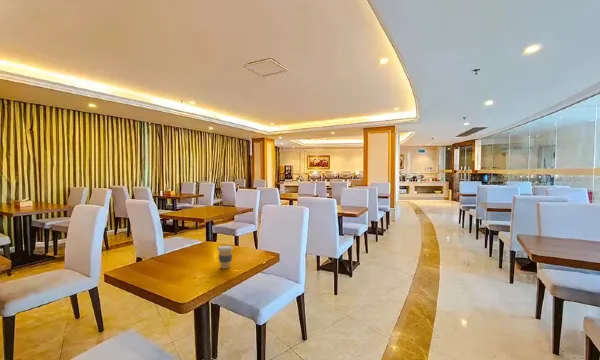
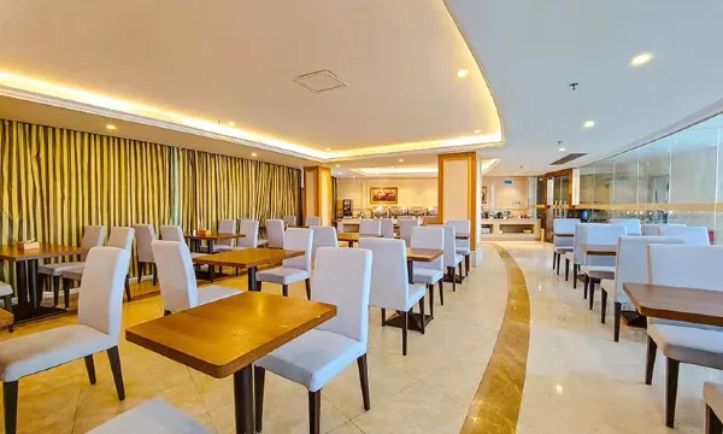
- coffee cup [216,244,234,270]
